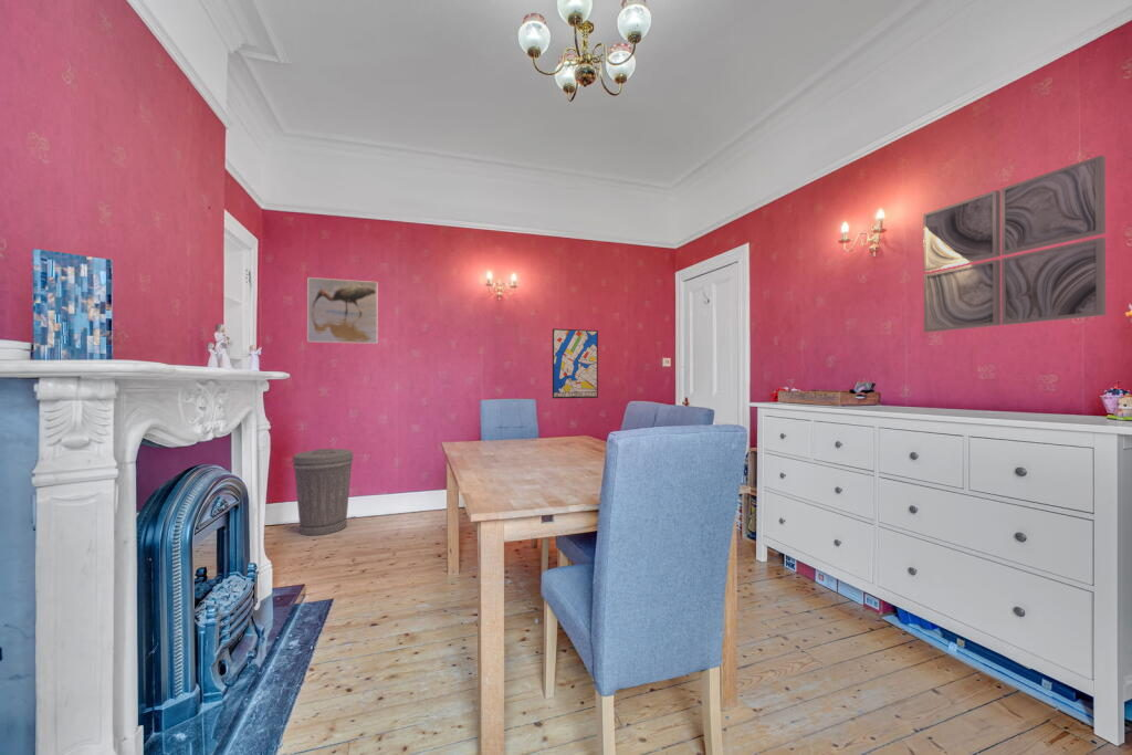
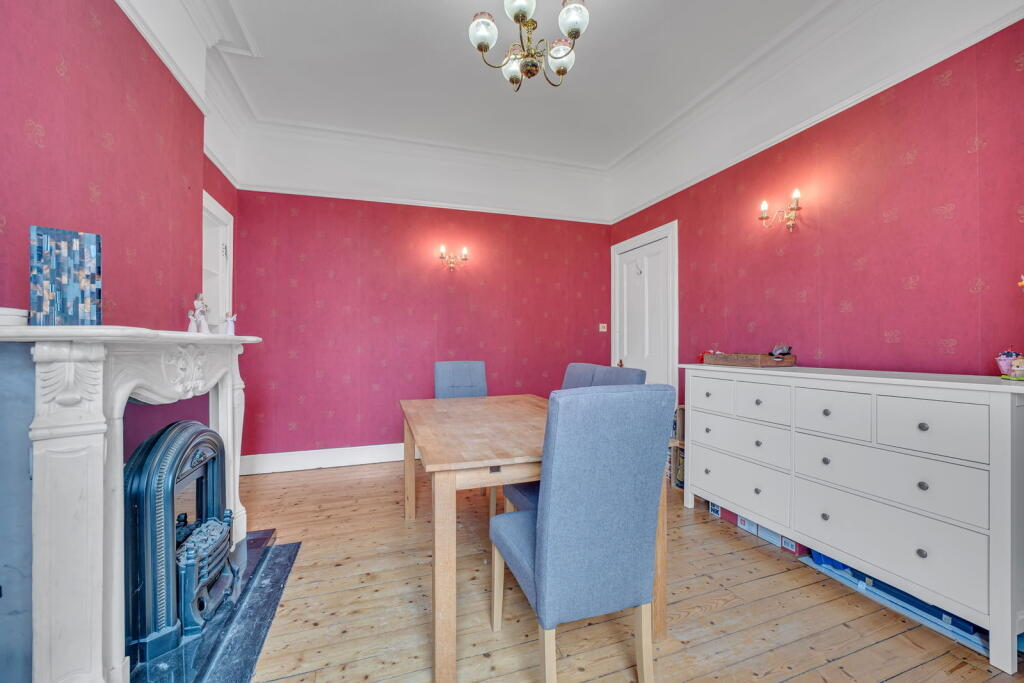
- trash can [292,448,355,536]
- wall art [552,327,599,399]
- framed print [306,276,379,345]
- wall art [922,155,1107,334]
